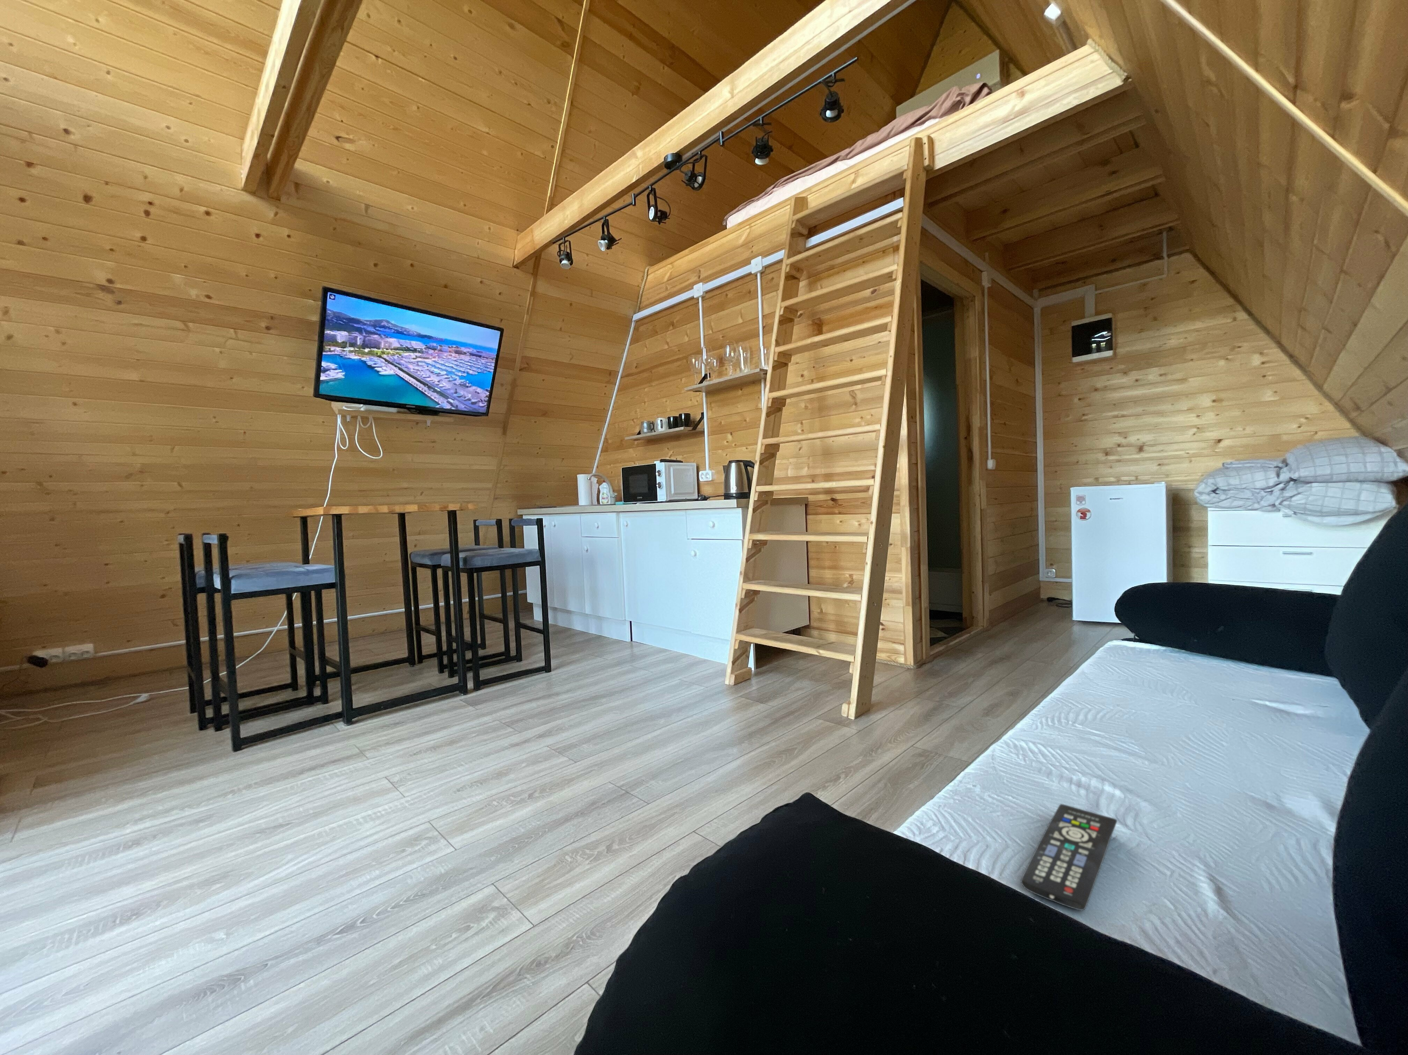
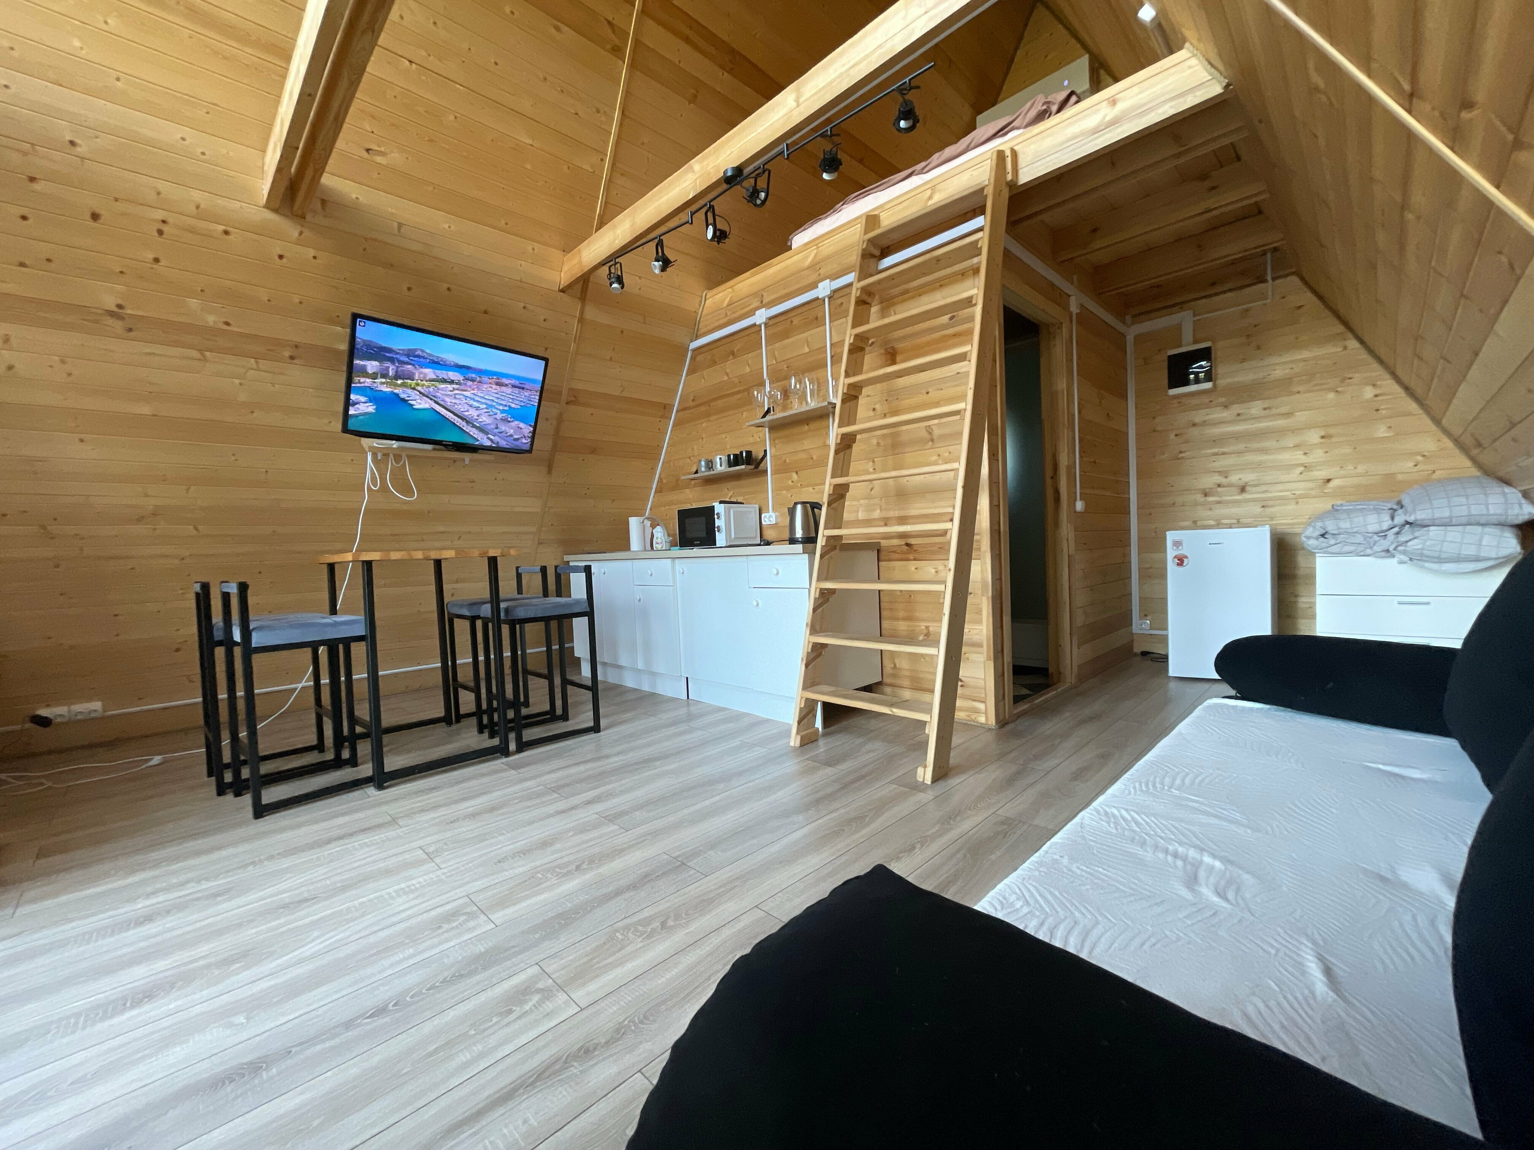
- remote control [1020,803,1118,911]
